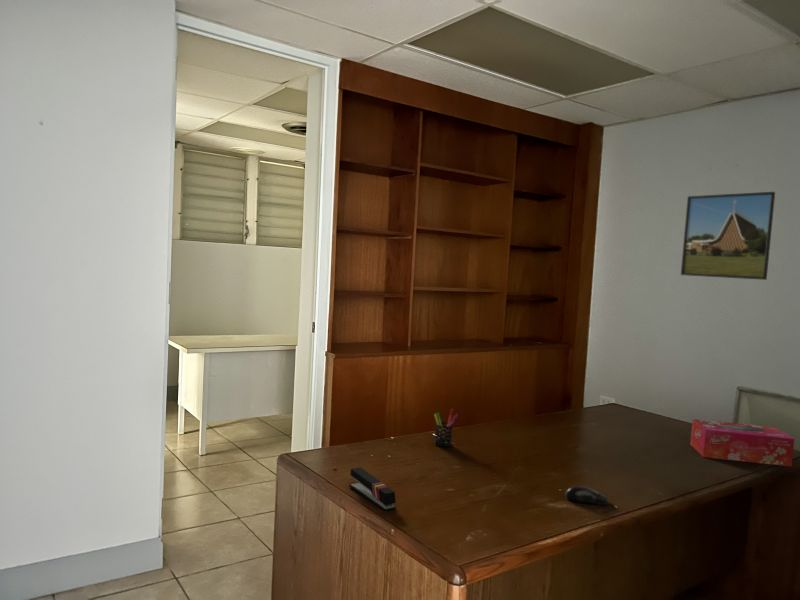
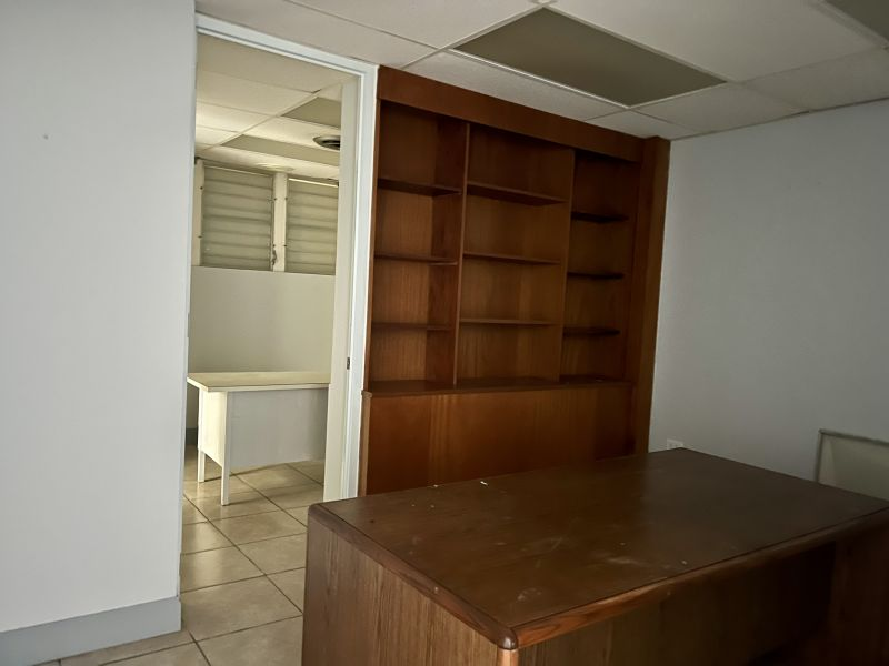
- stapler [348,466,397,512]
- computer mouse [564,485,609,506]
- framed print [680,191,776,281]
- tissue box [689,418,795,467]
- pen holder [433,408,459,448]
